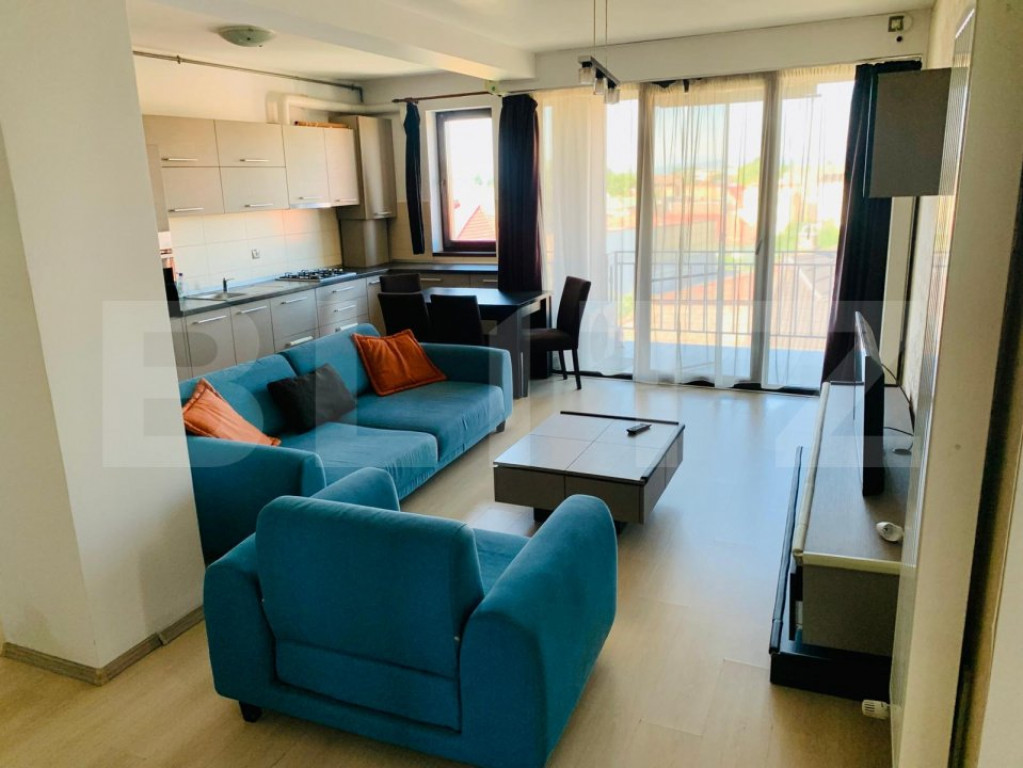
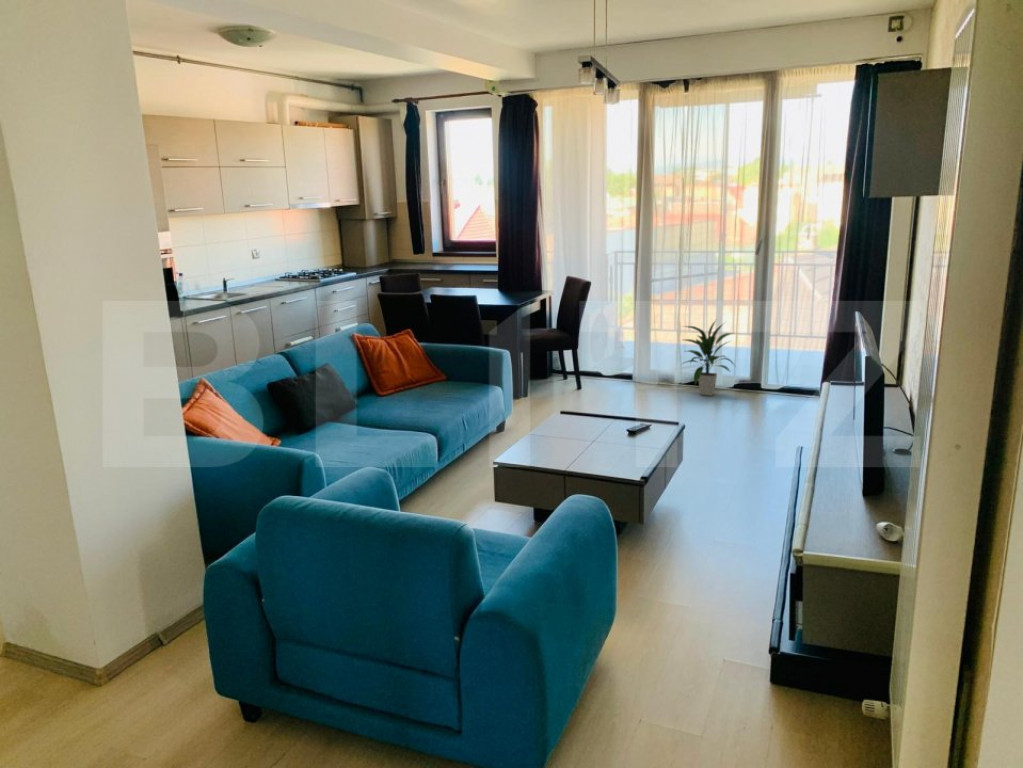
+ indoor plant [681,319,736,397]
